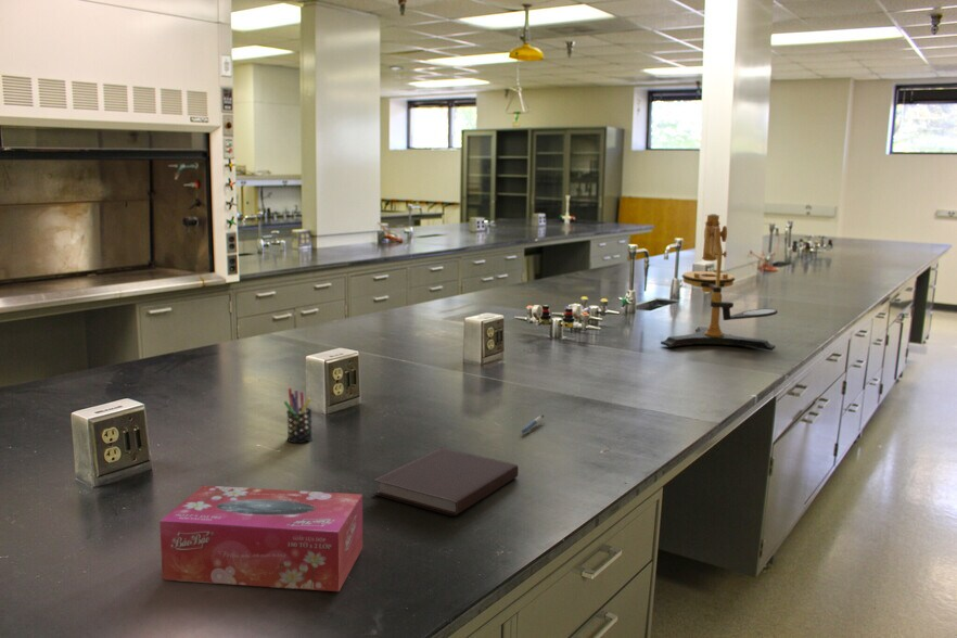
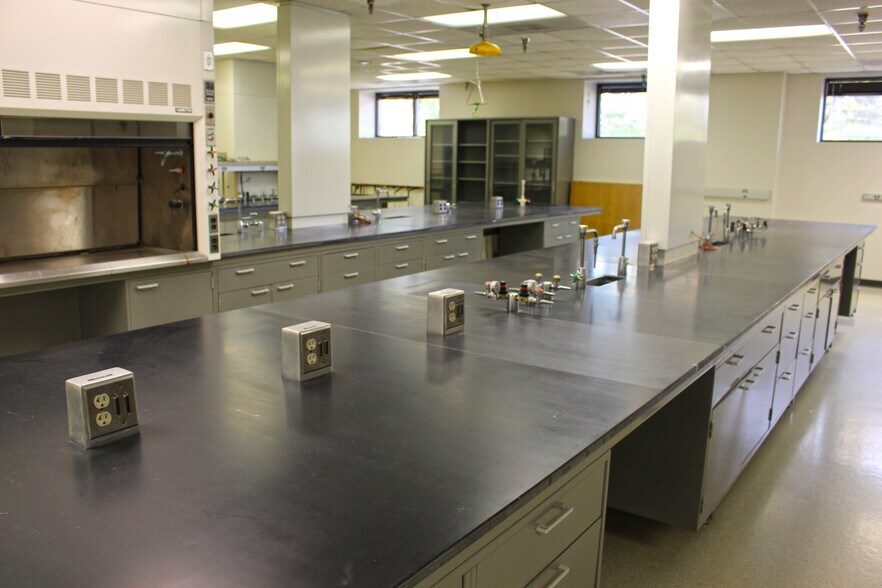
- microscope [660,213,779,352]
- pen [521,413,546,434]
- notebook [371,447,520,516]
- pen holder [283,387,314,444]
- tissue box [158,485,363,592]
